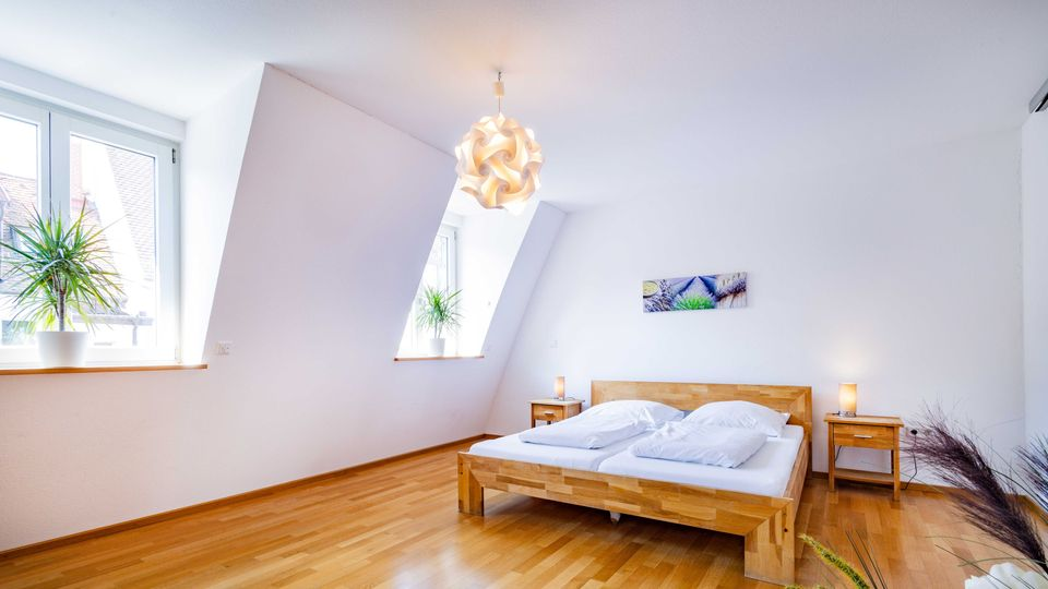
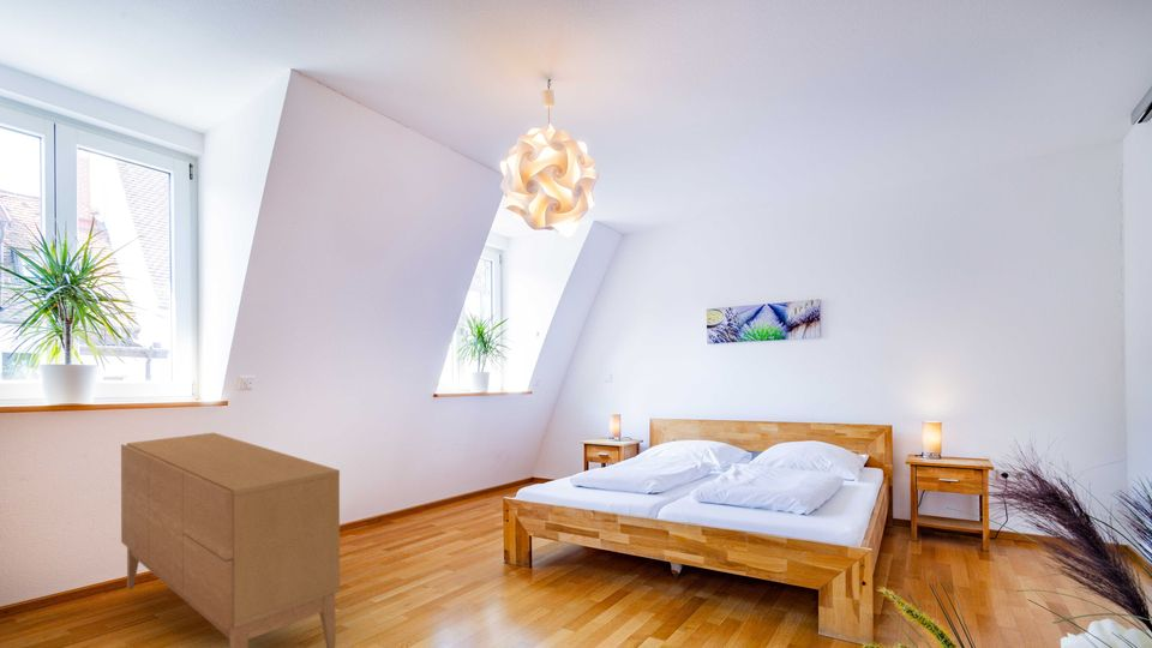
+ sideboard [120,432,341,648]
